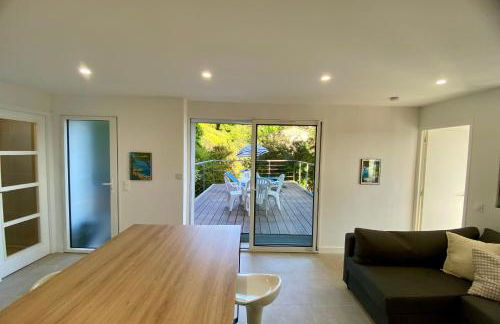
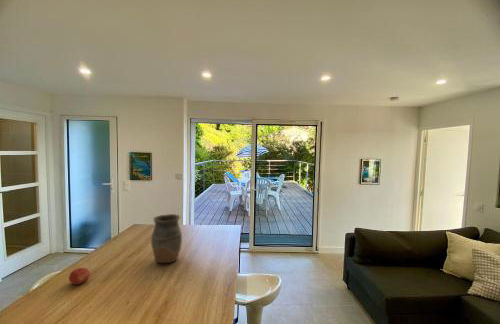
+ vase [150,213,183,264]
+ fruit [68,267,91,285]
